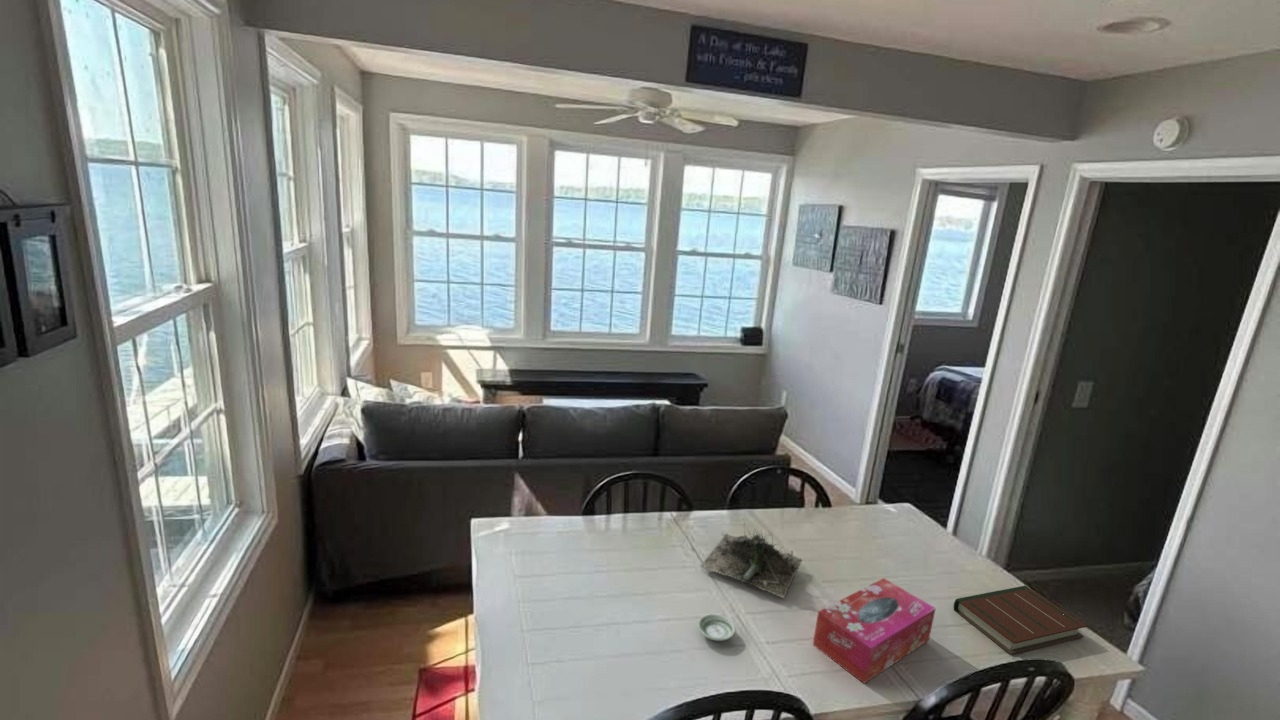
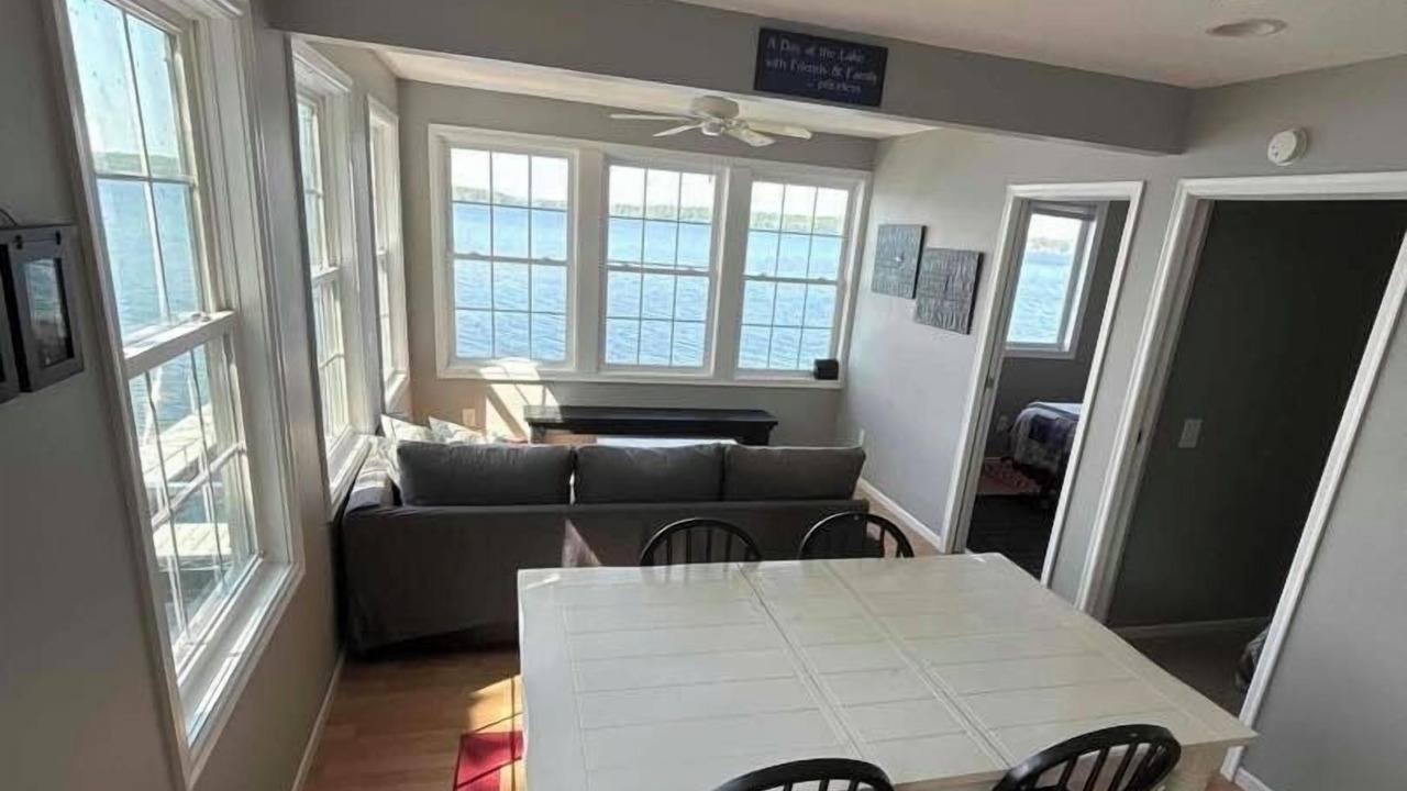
- book [953,585,1088,656]
- saucer [697,613,736,642]
- tissue box [812,577,937,684]
- plant [700,517,803,599]
